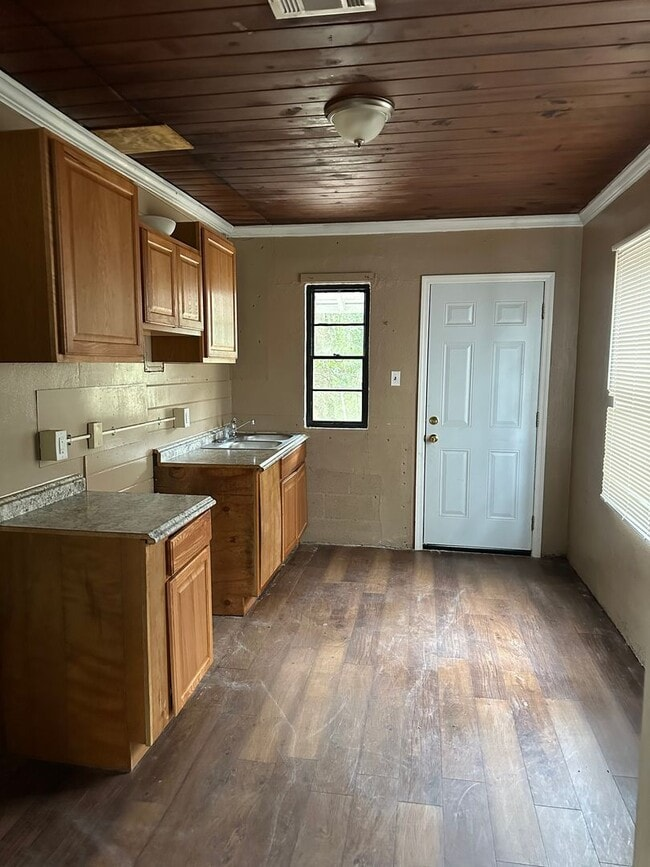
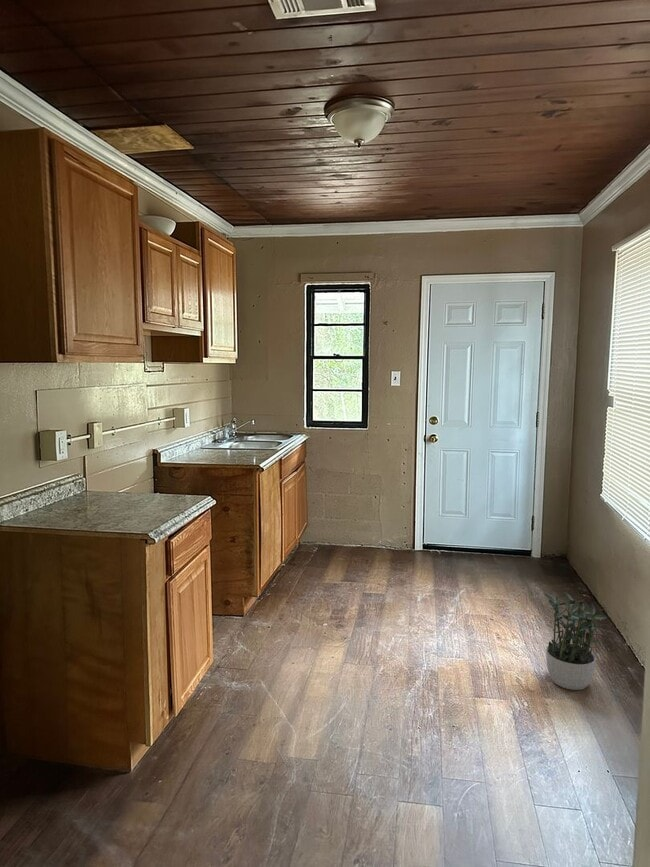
+ potted plant [544,591,608,691]
